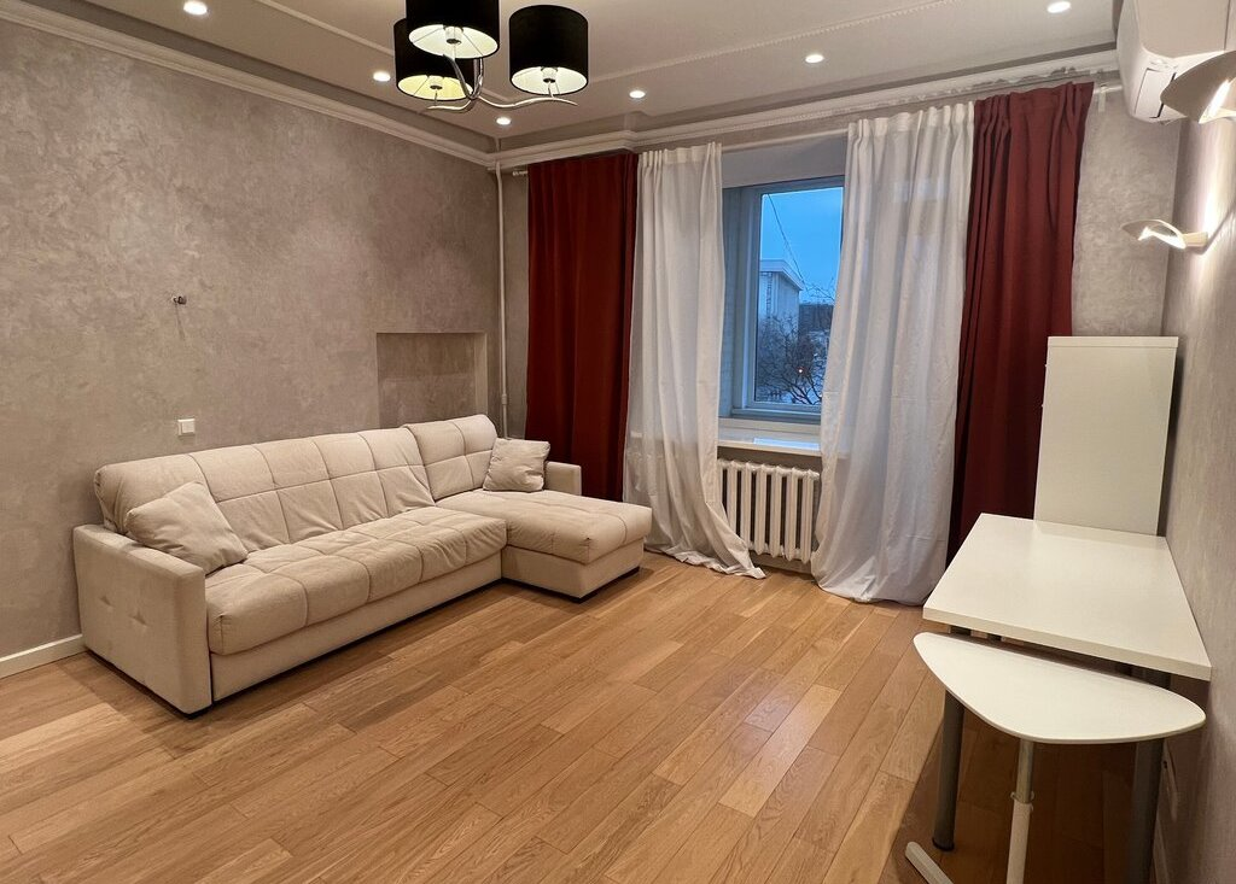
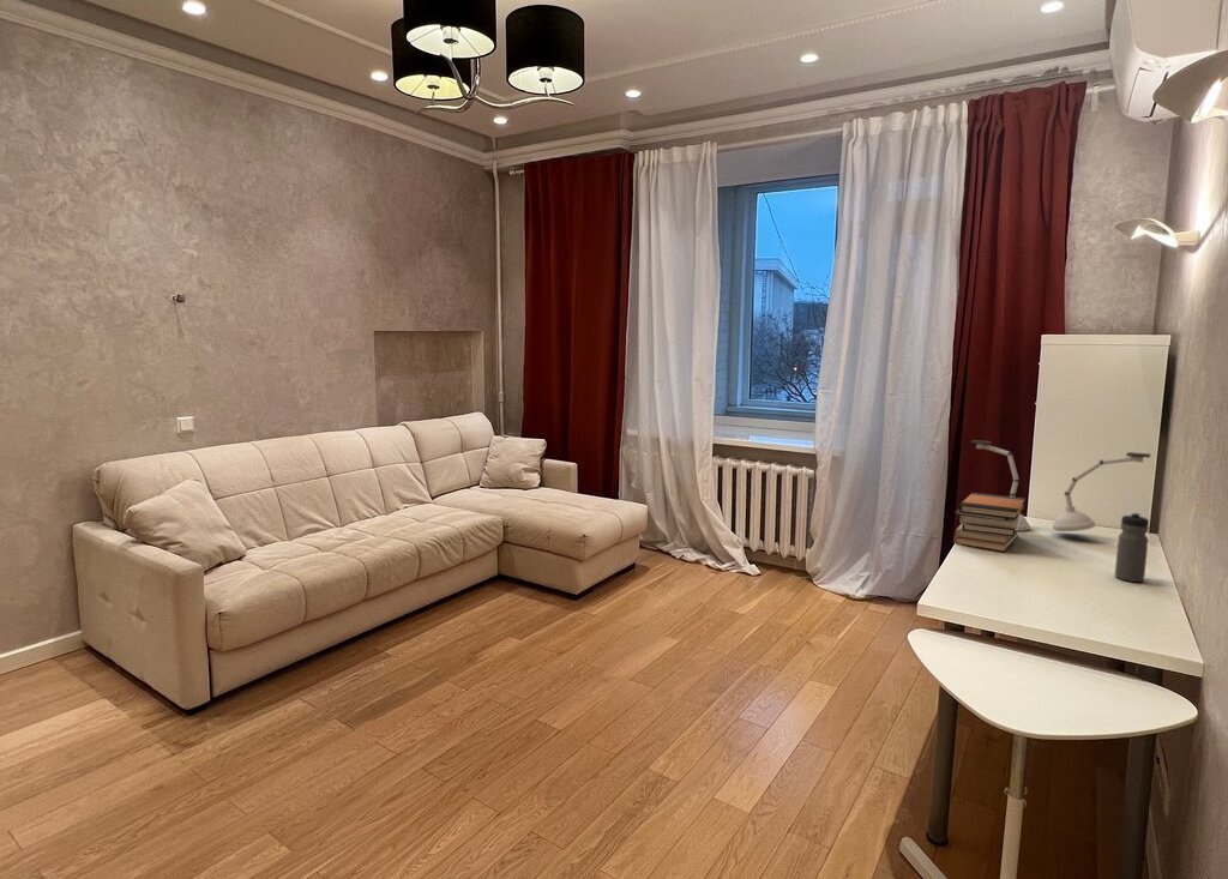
+ desk lamp [969,439,1151,532]
+ book stack [952,492,1027,553]
+ water bottle [1114,511,1150,583]
